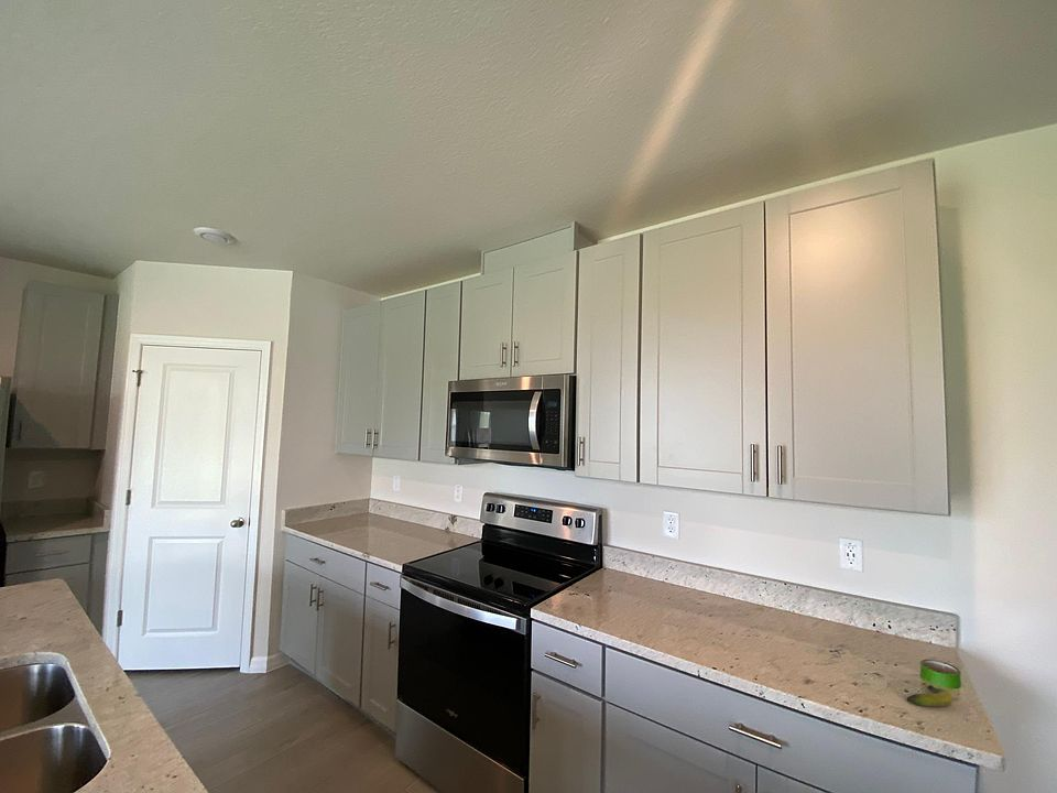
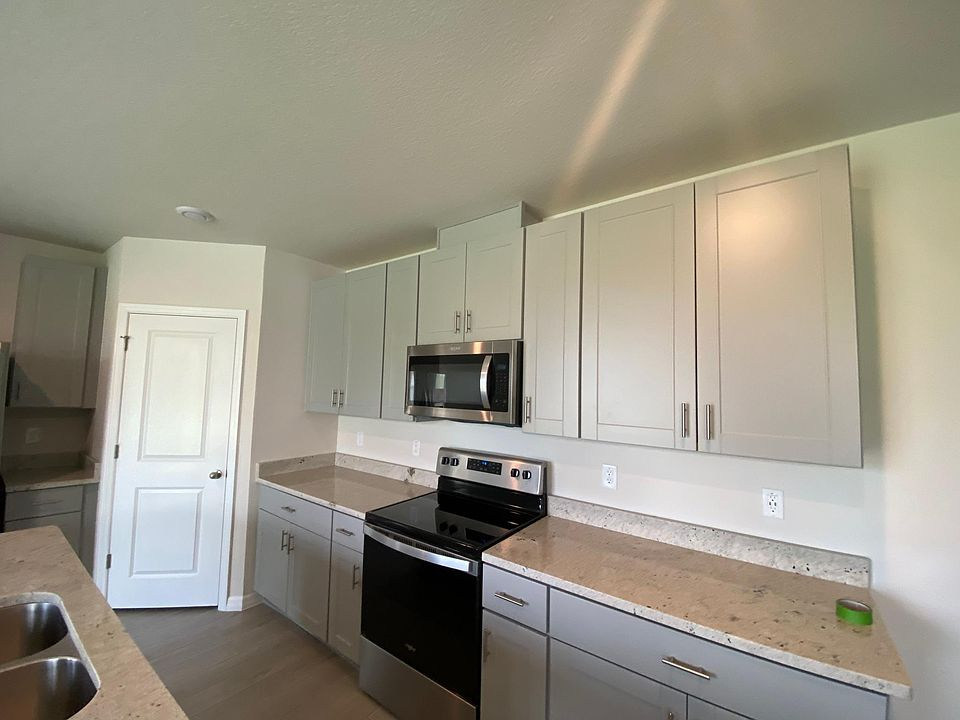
- banana [906,684,954,707]
